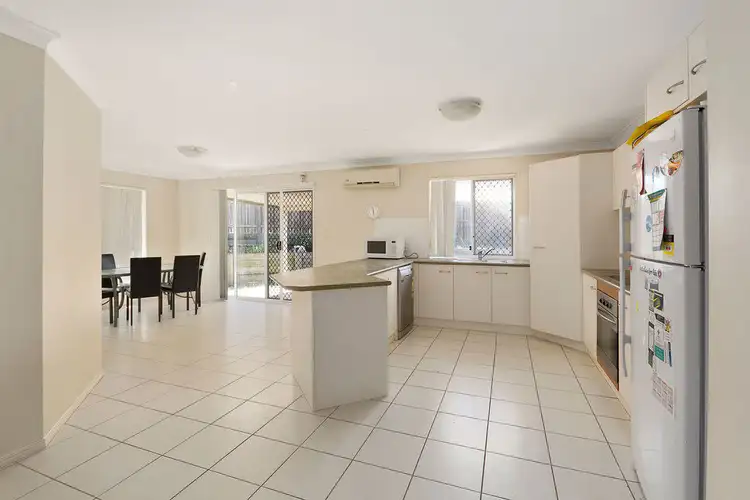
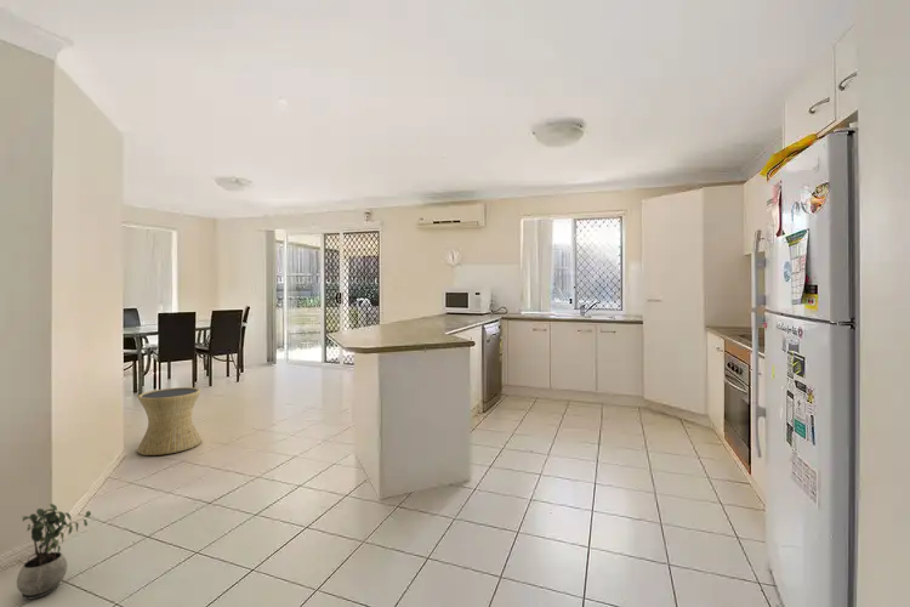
+ side table [136,386,203,456]
+ potted plant [16,503,92,600]
